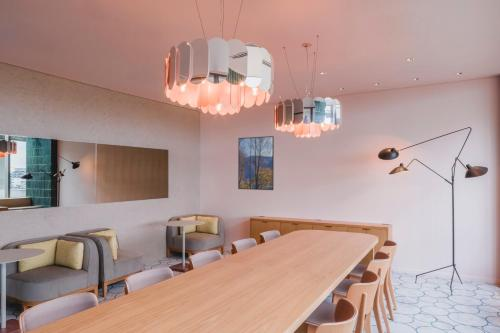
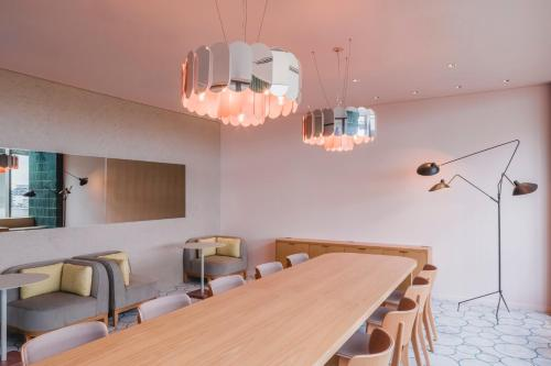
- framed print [237,135,275,191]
